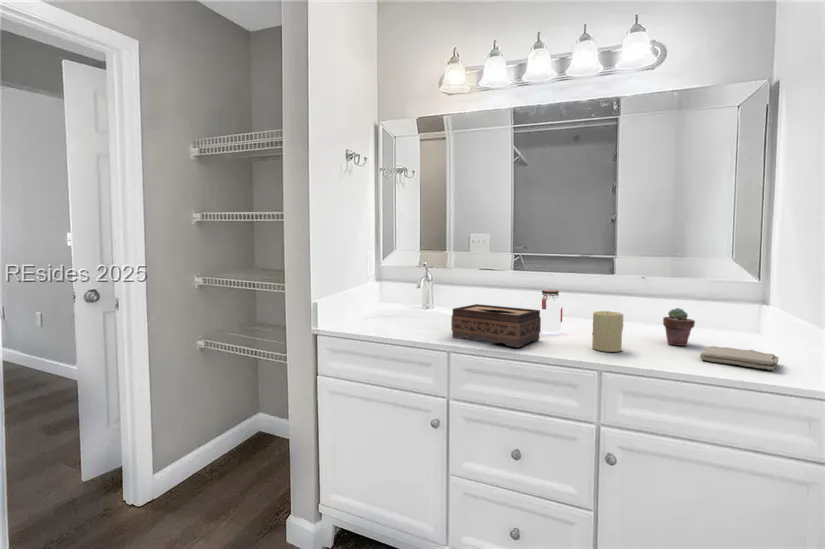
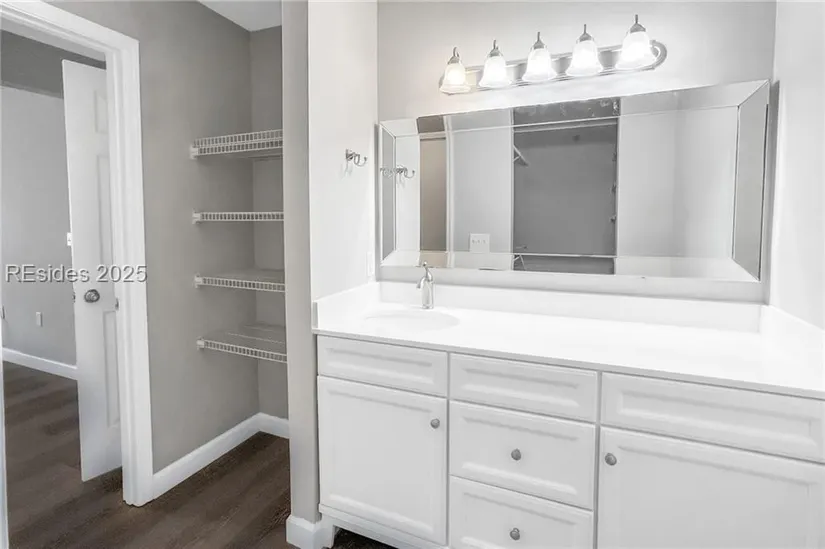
- tissue box [450,303,542,348]
- jar [537,289,563,333]
- washcloth [699,345,779,371]
- candle [591,310,624,353]
- potted succulent [662,307,696,347]
